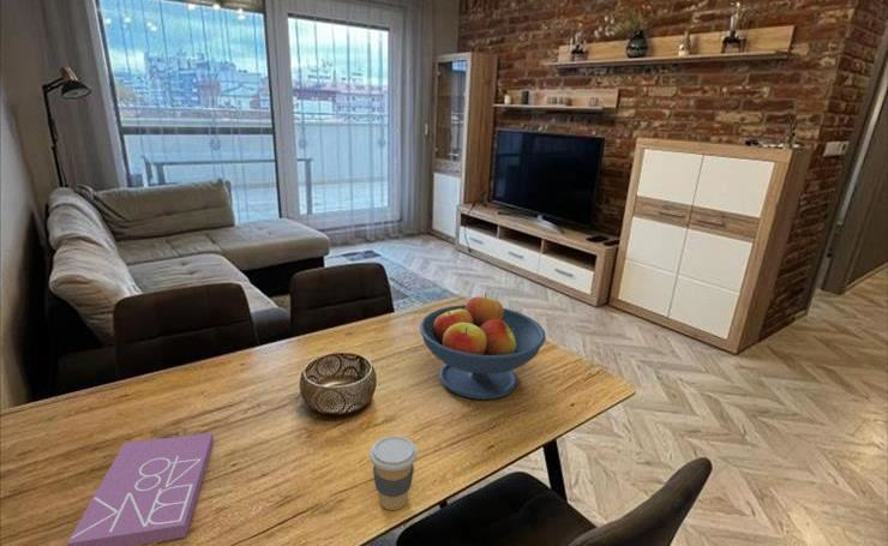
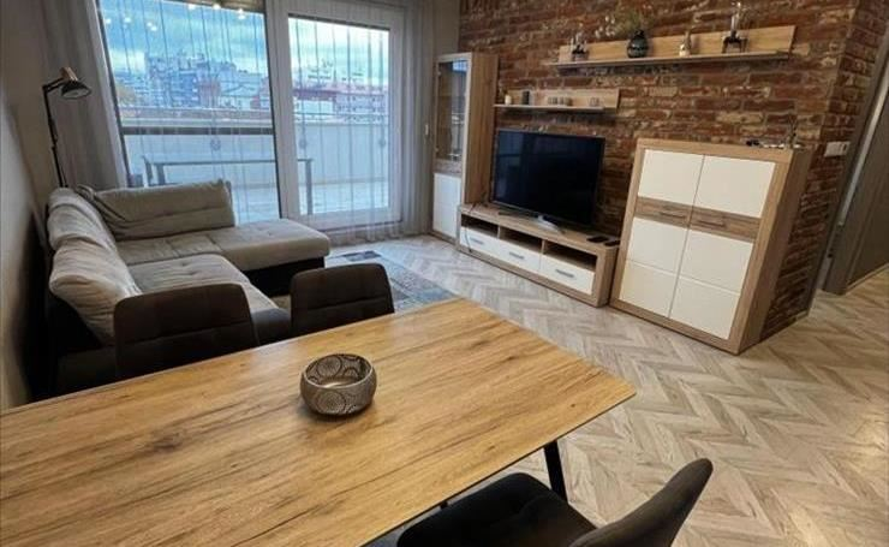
- fruit bowl [419,292,547,401]
- coffee cup [368,434,419,511]
- book [66,432,215,546]
